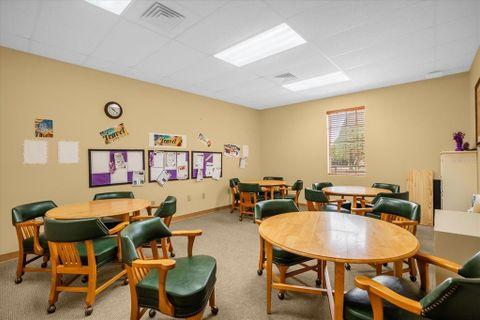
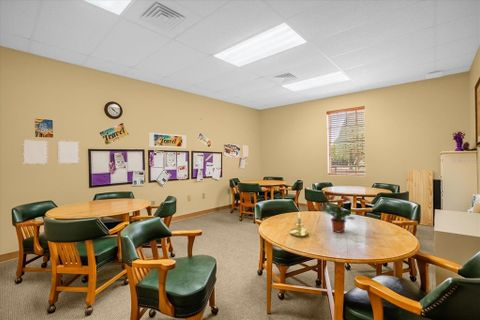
+ potted plant [320,194,357,234]
+ candle holder [289,213,310,238]
